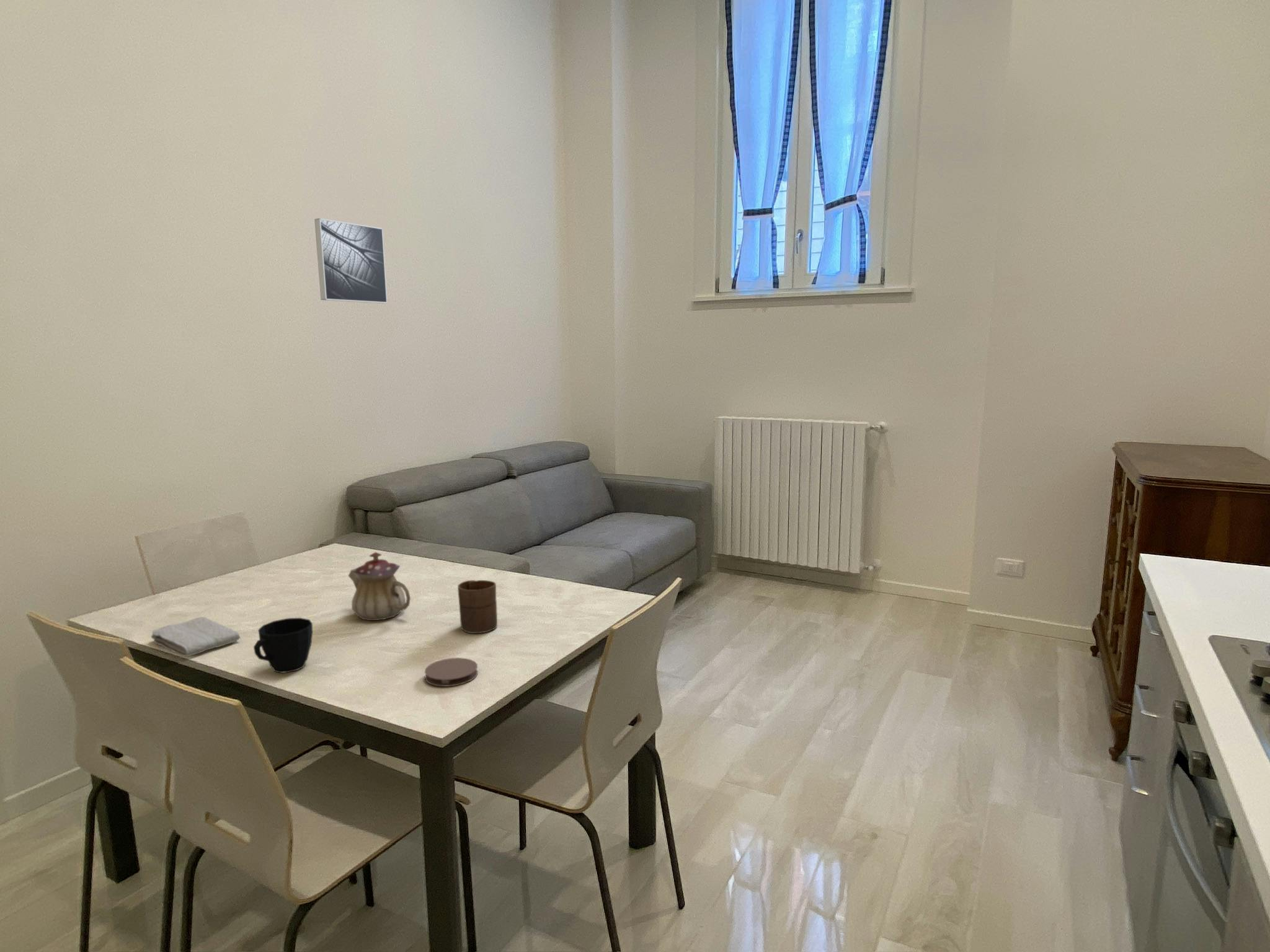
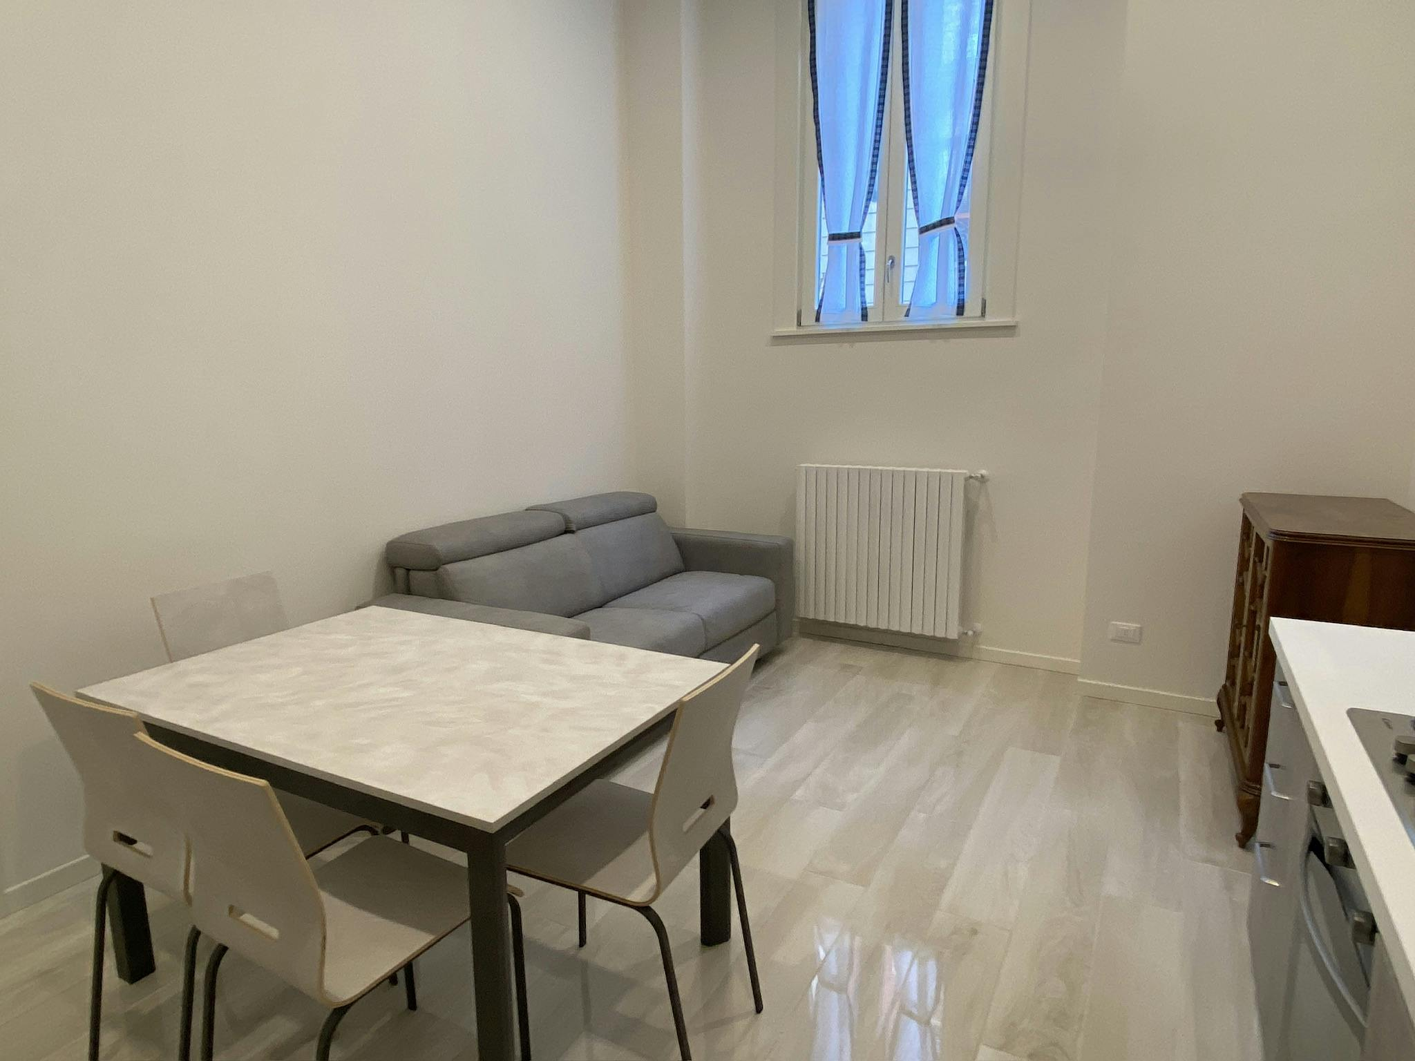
- cup [253,617,313,674]
- teapot [348,552,411,621]
- washcloth [151,616,241,657]
- cup [457,580,498,634]
- coaster [424,657,478,687]
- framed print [314,218,388,304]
